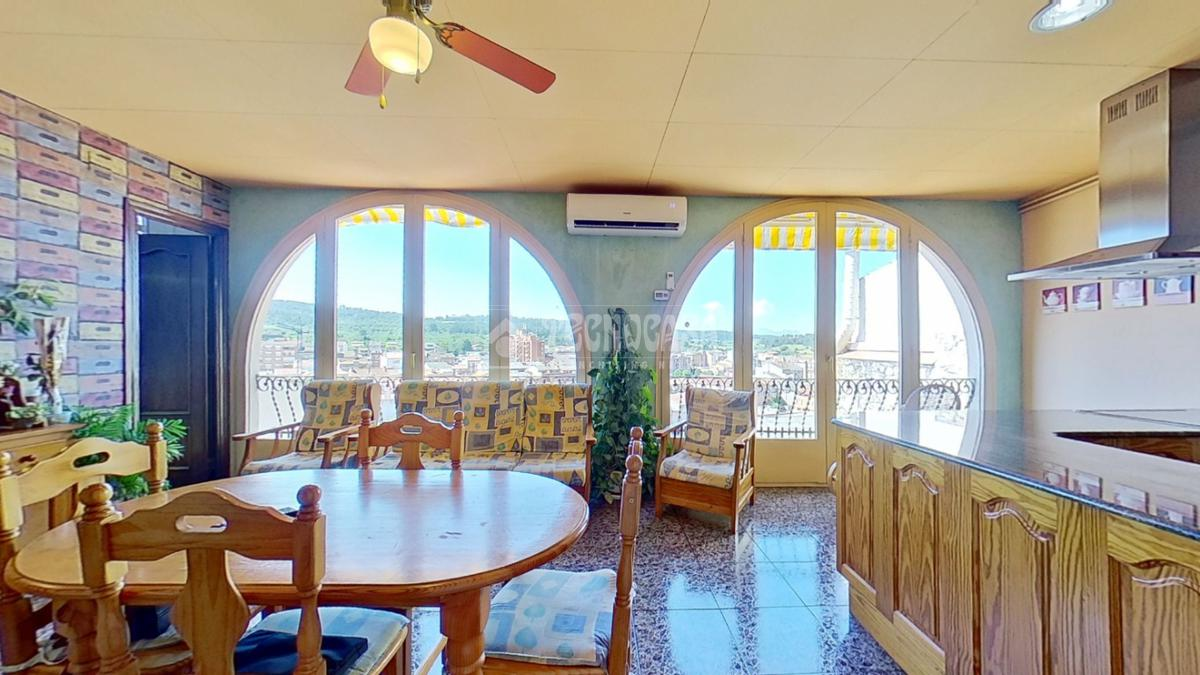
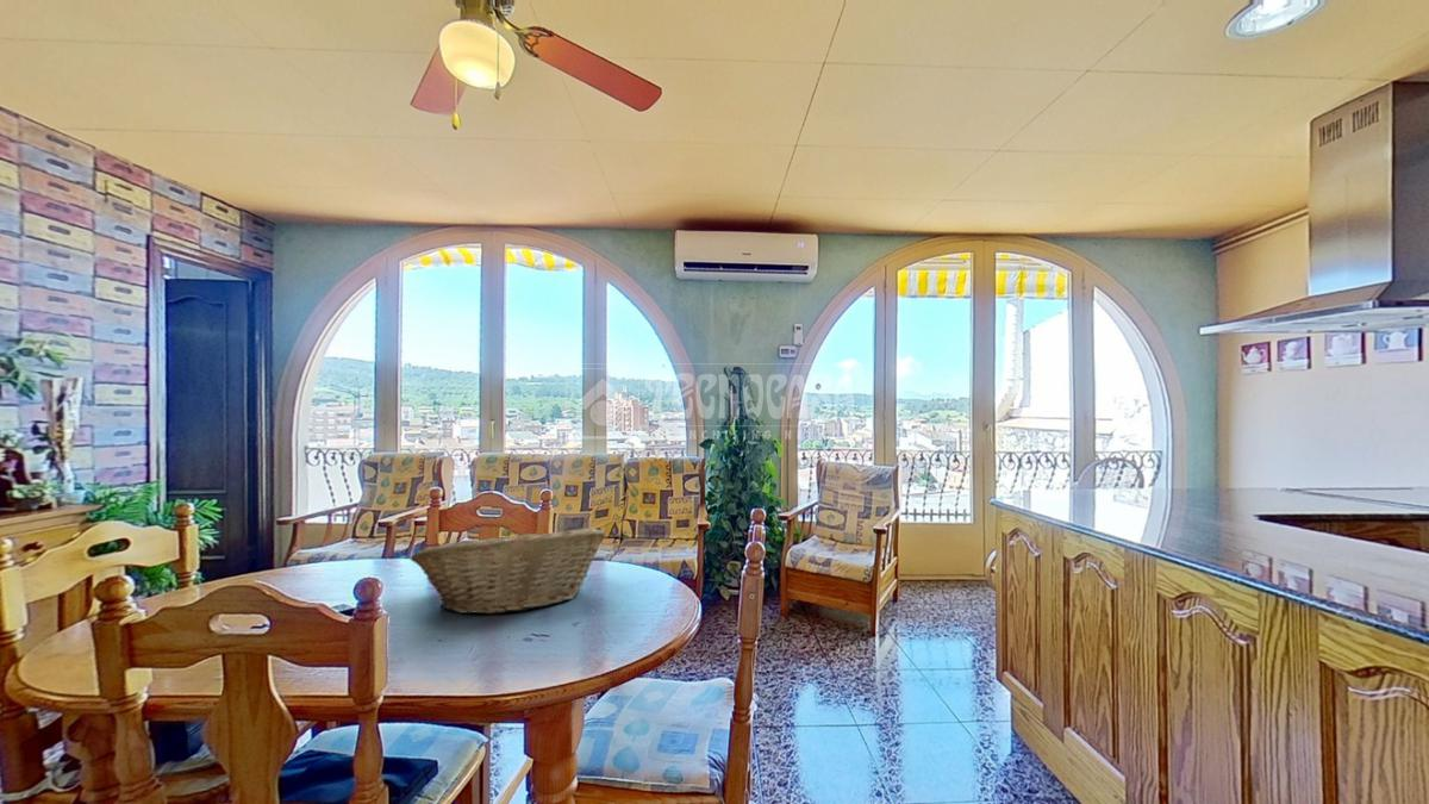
+ fruit basket [410,526,606,615]
